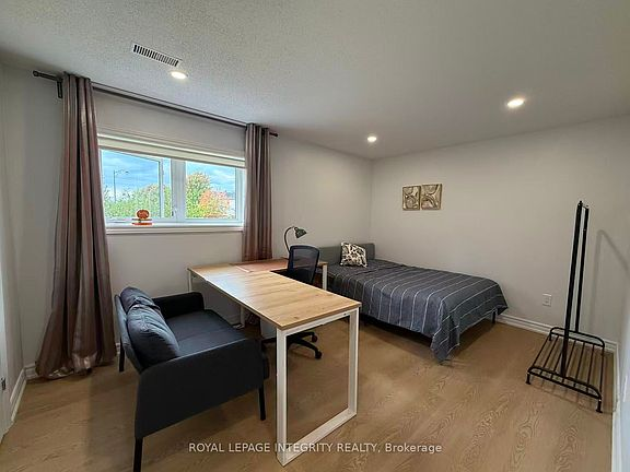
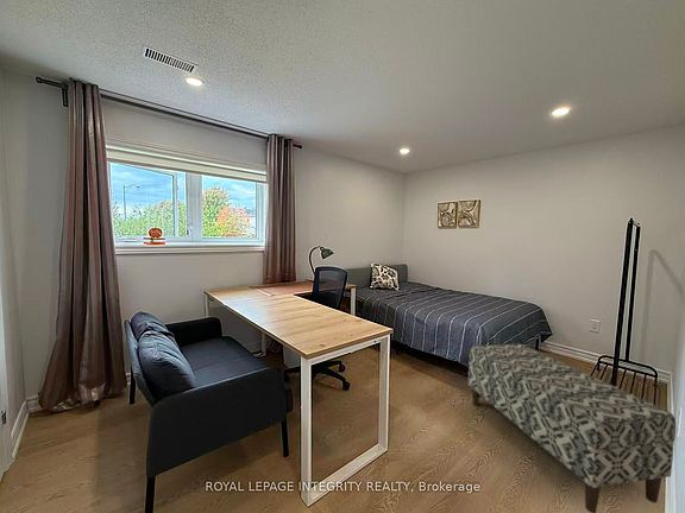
+ bench [467,343,677,513]
